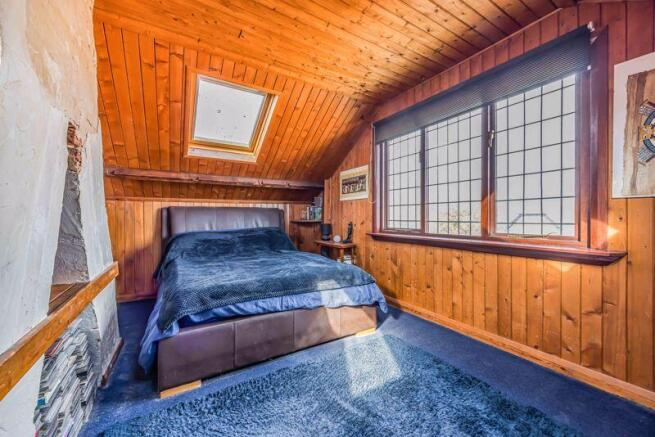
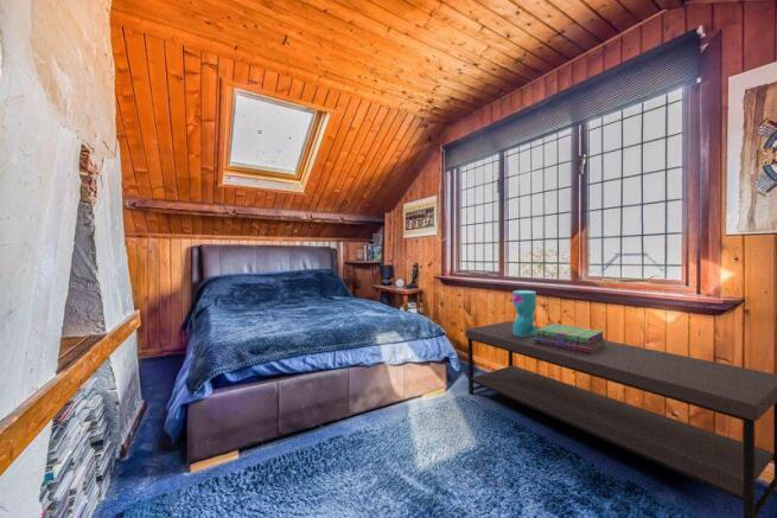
+ decorative vase [511,289,537,337]
+ storage bench [464,320,777,518]
+ stack of books [534,322,607,353]
